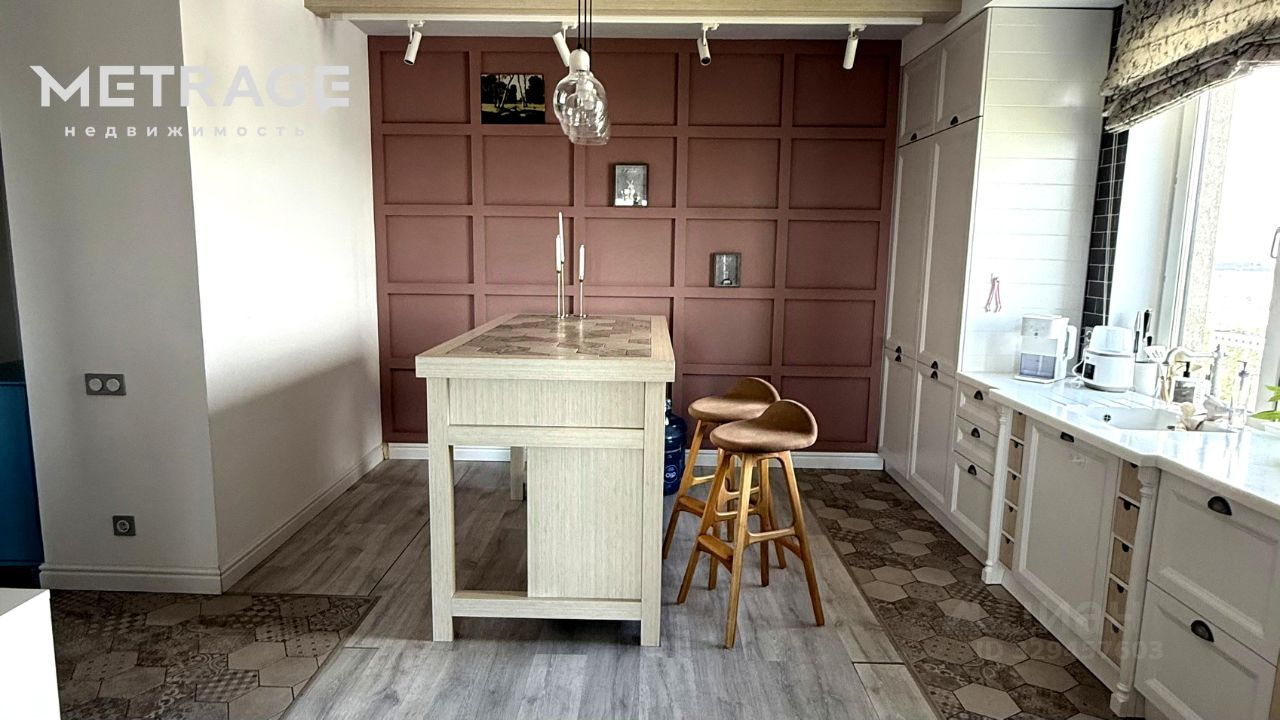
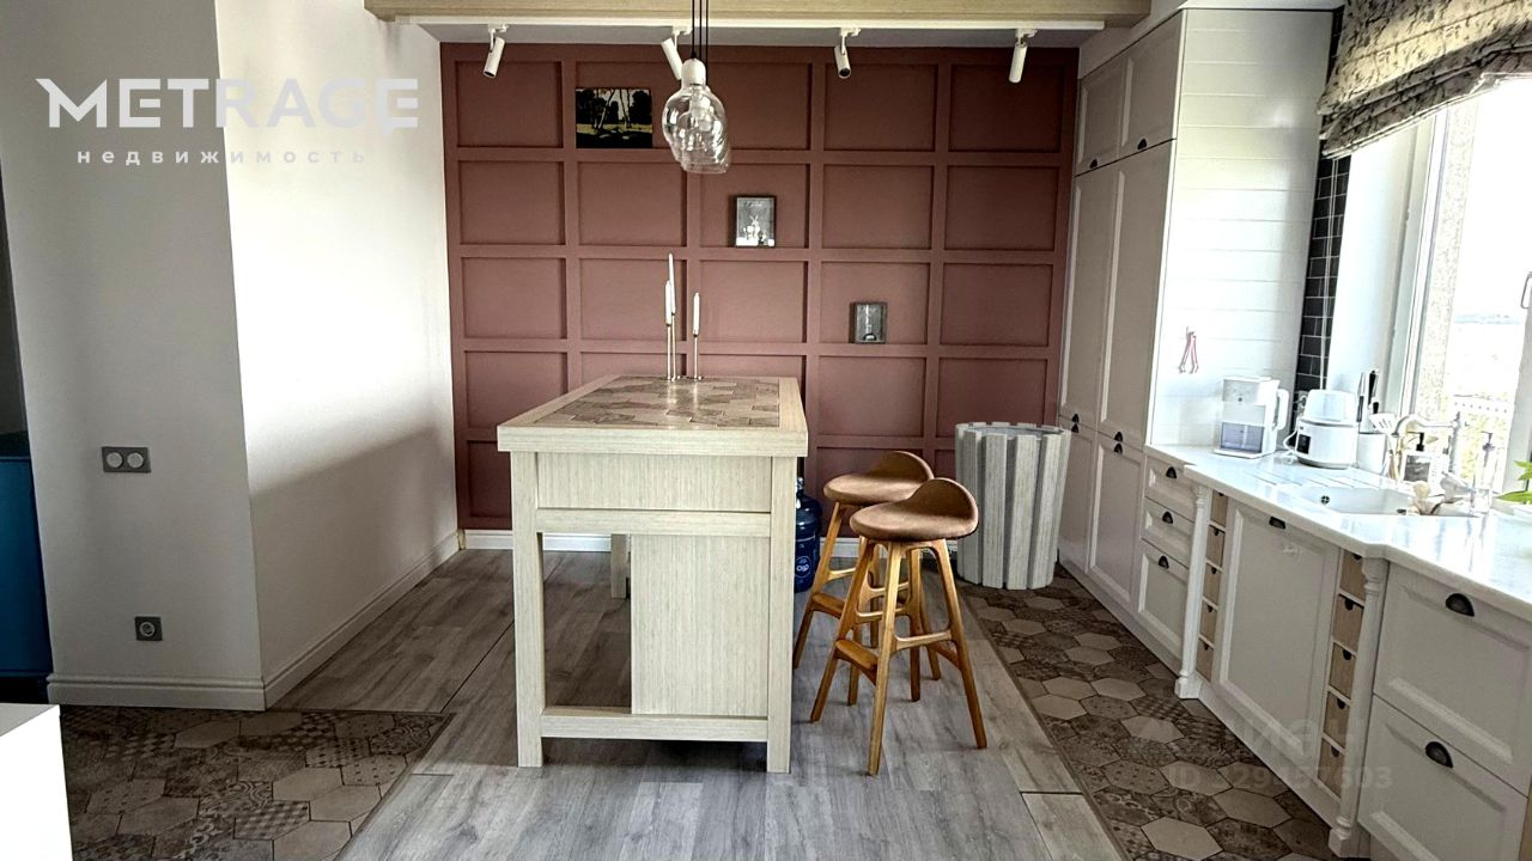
+ trash can [954,421,1072,591]
